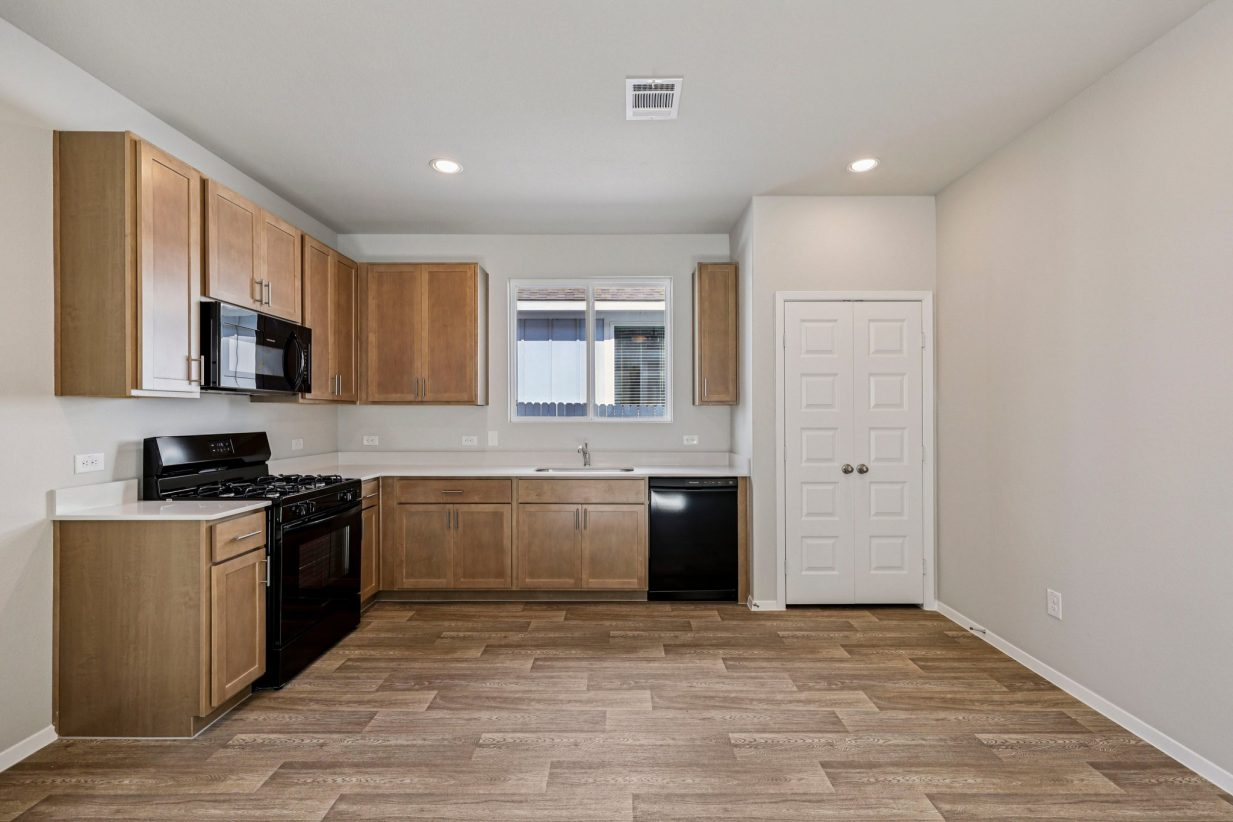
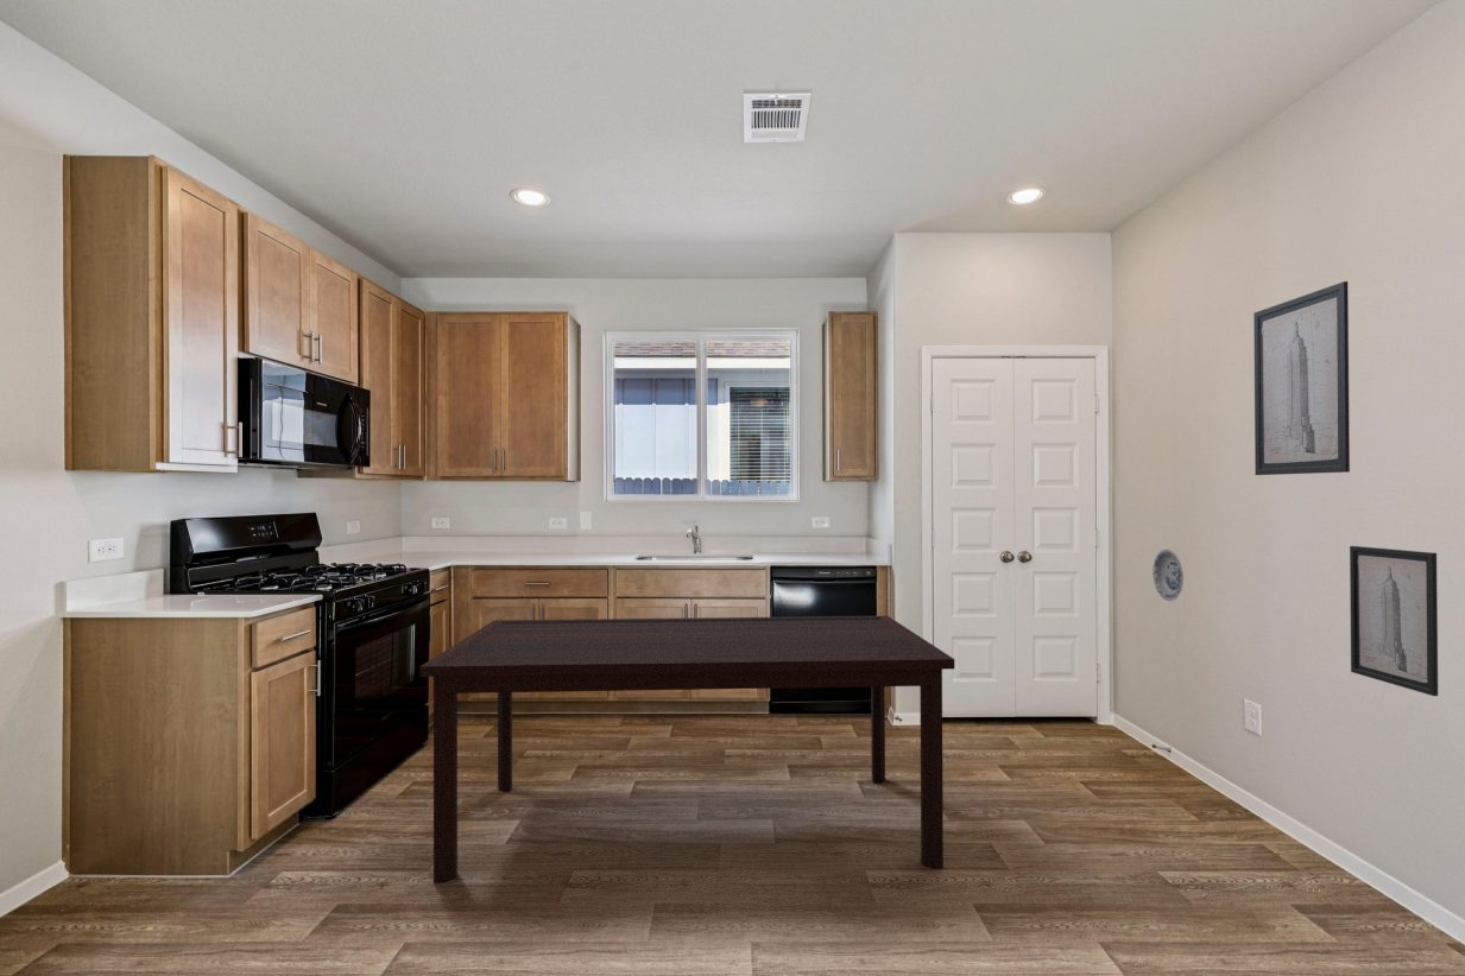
+ decorative plate [1151,549,1185,602]
+ wall art [1252,280,1351,476]
+ dining table [418,615,955,885]
+ wall art [1349,545,1439,697]
